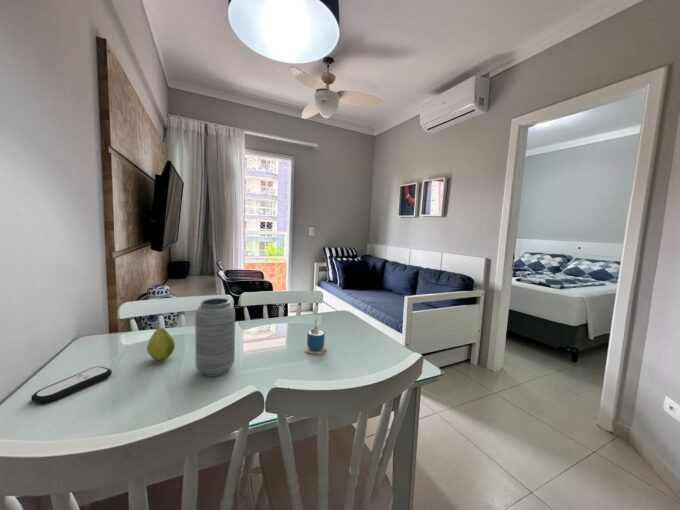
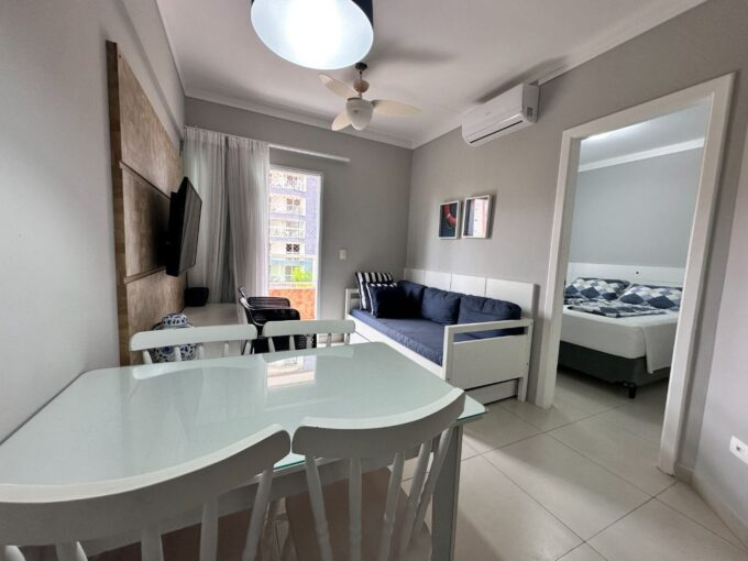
- fruit [146,325,176,362]
- remote control [30,365,113,405]
- vase [194,297,236,378]
- cup [304,317,327,356]
